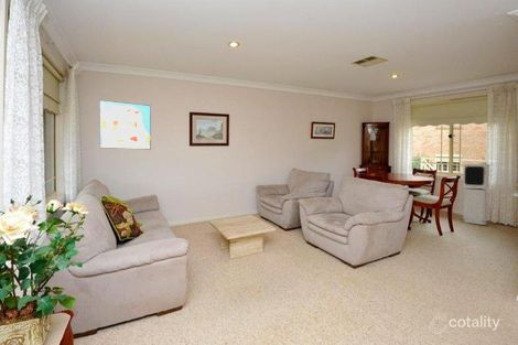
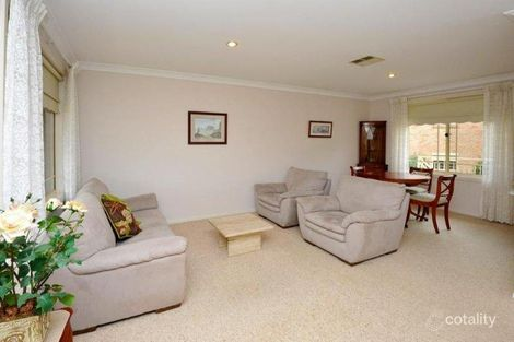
- air purifier [462,163,490,226]
- wall art [98,99,152,150]
